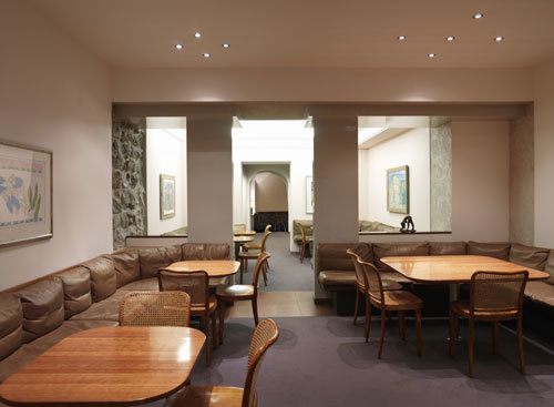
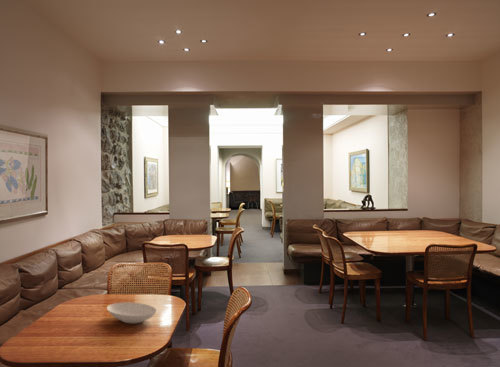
+ bowl [106,301,158,324]
